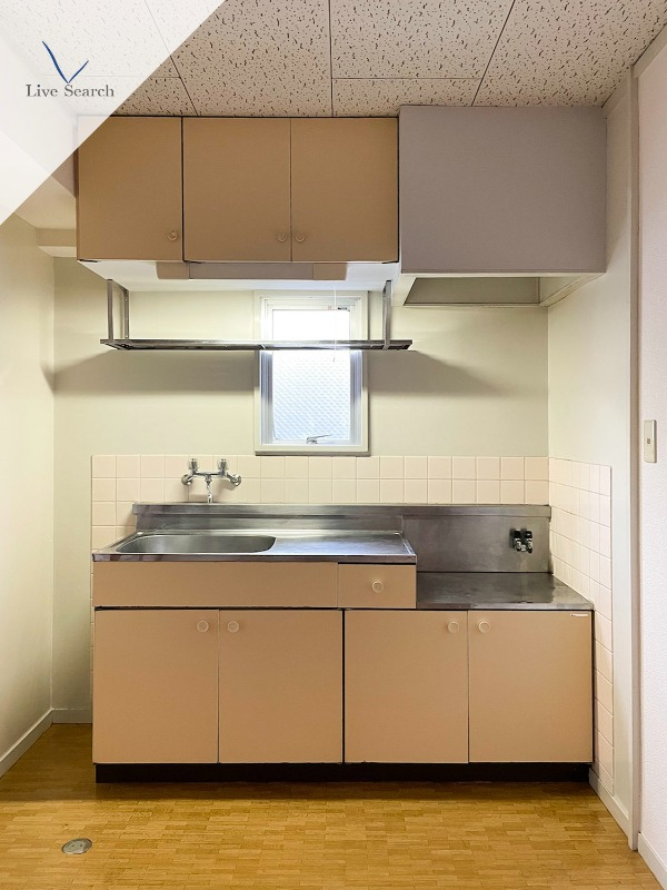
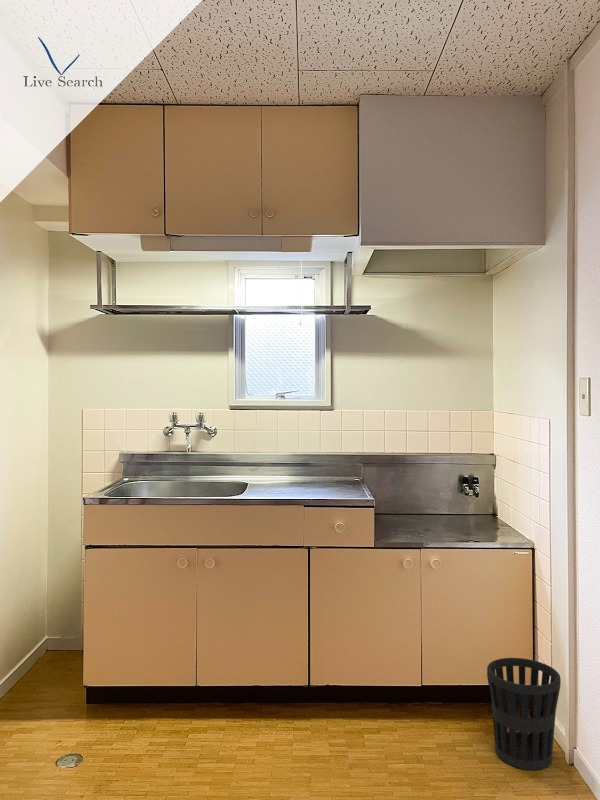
+ wastebasket [486,657,562,771]
